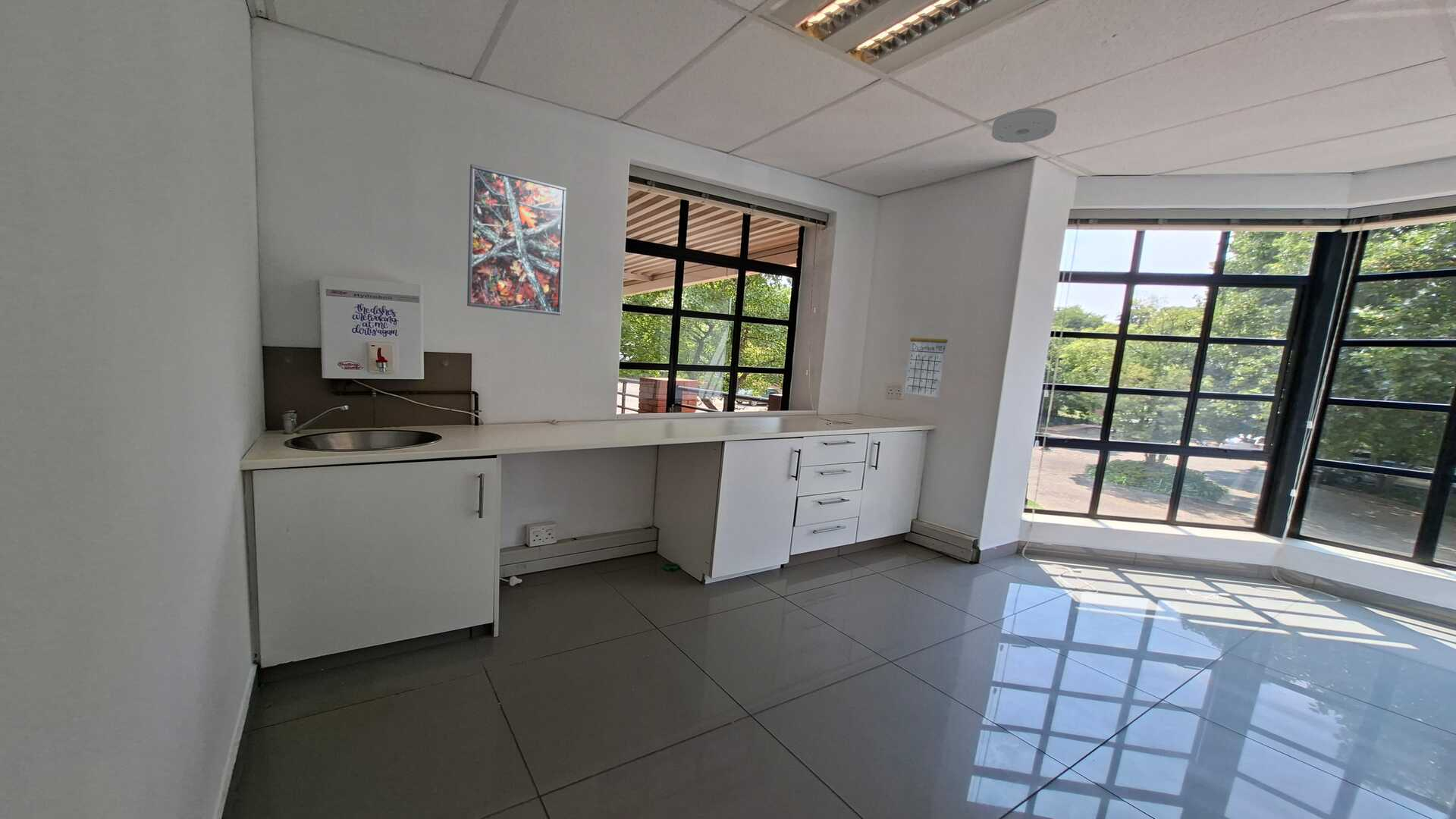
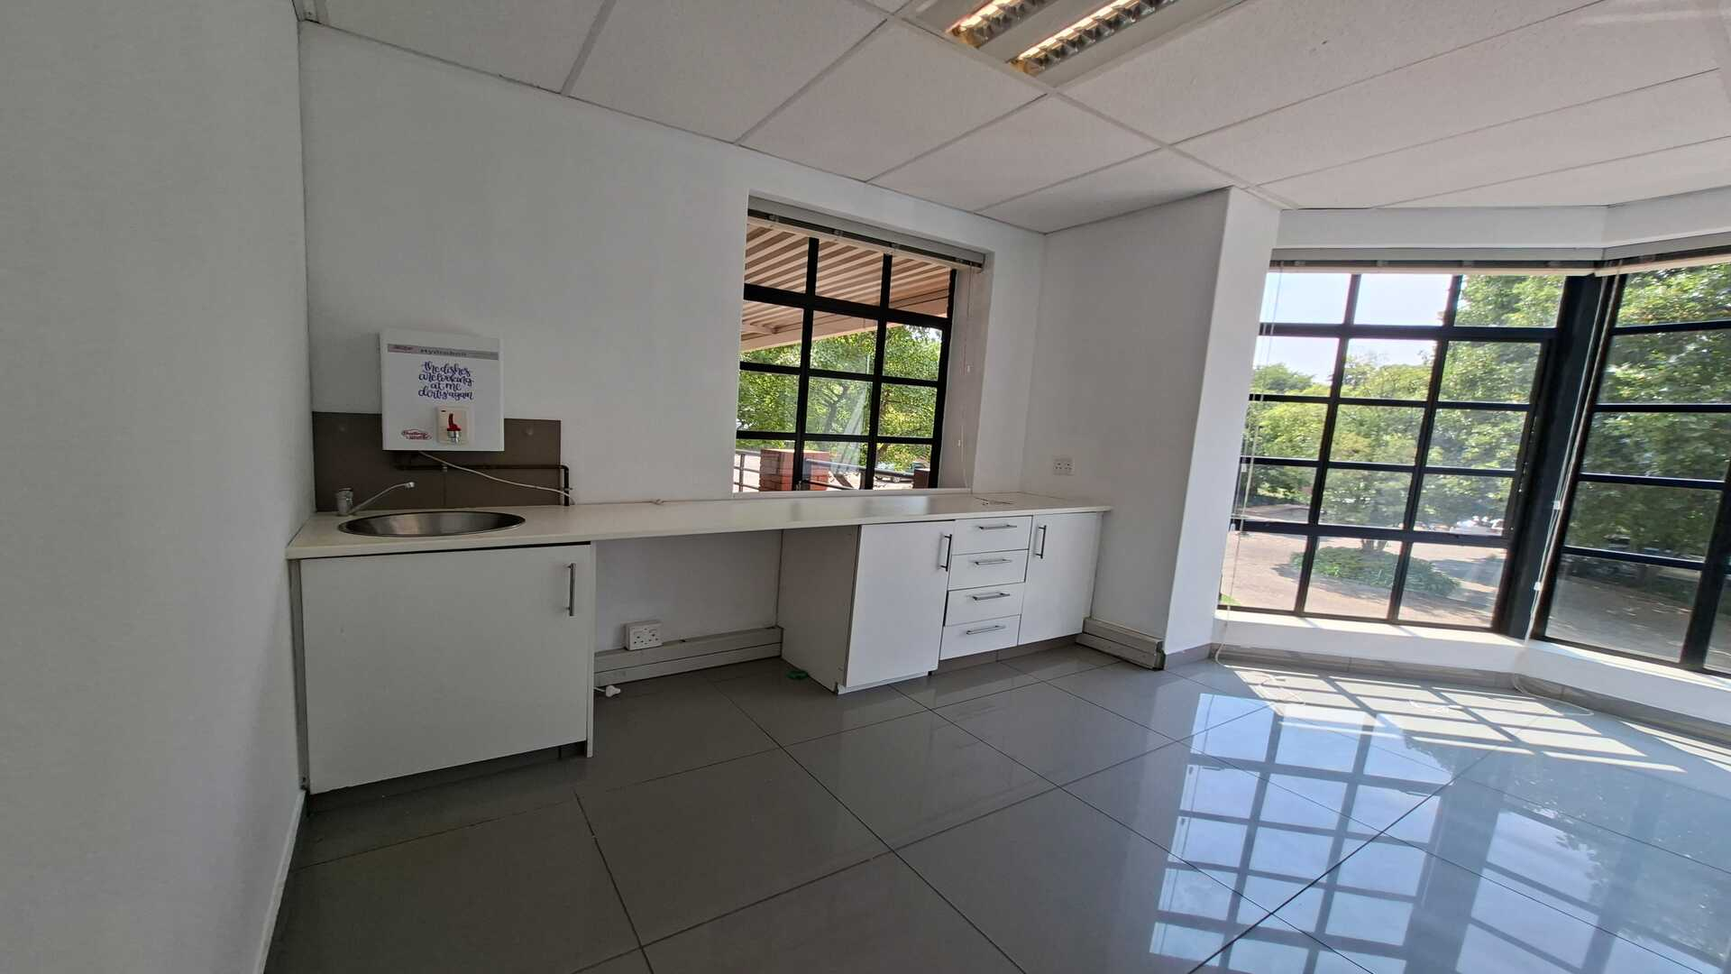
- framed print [466,164,567,316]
- calendar [904,325,949,398]
- smoke detector [991,108,1058,143]
